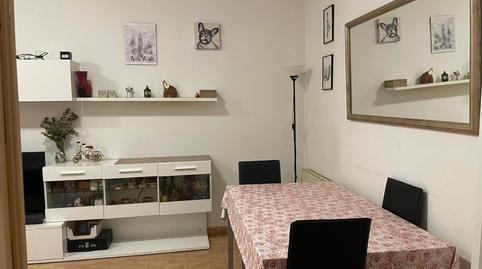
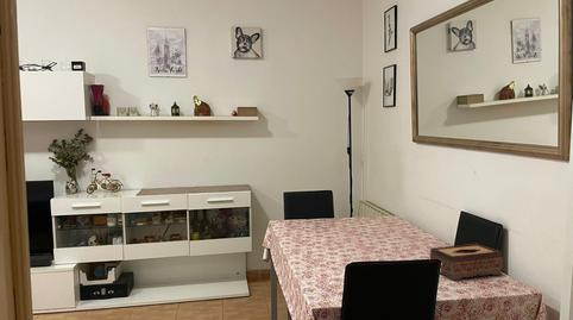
+ tissue box [429,243,504,281]
